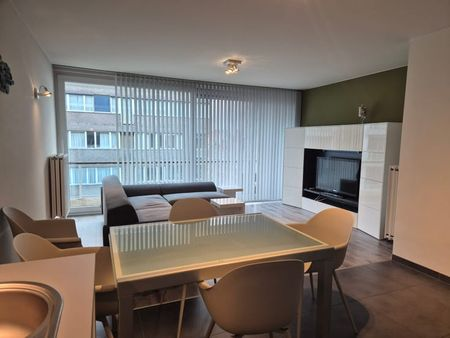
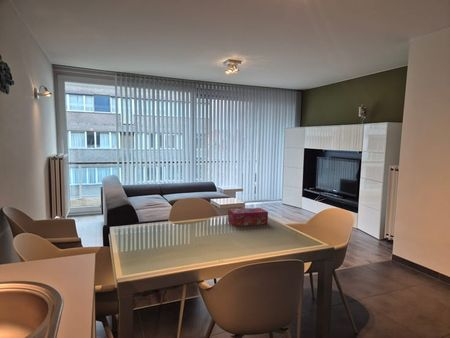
+ tissue box [227,207,269,227]
